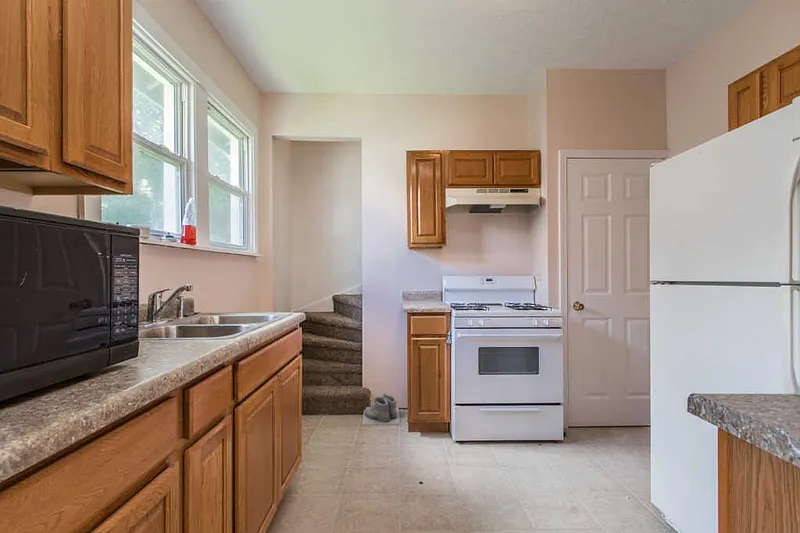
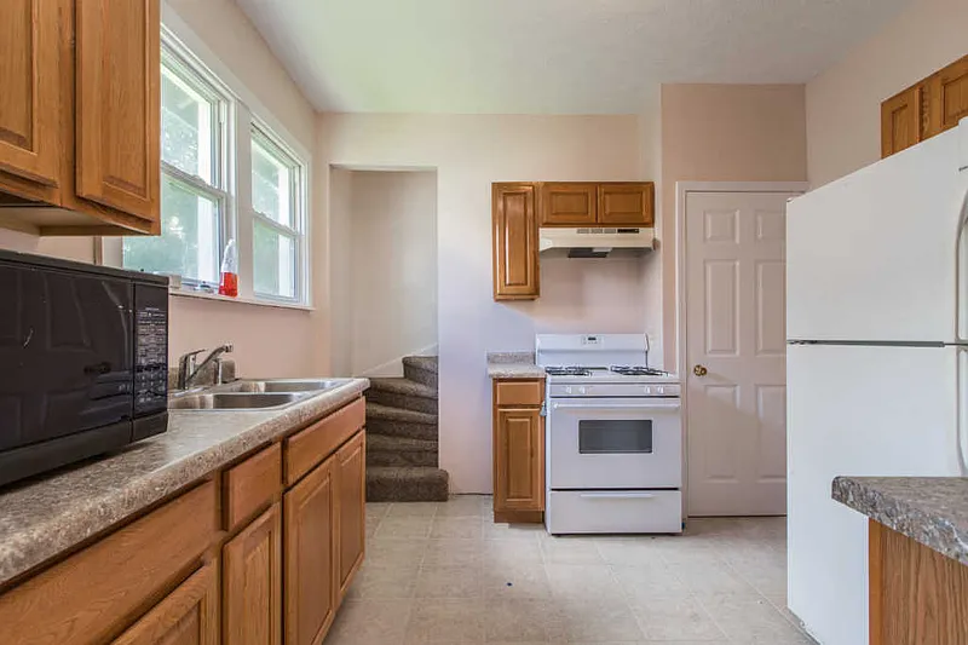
- boots [361,392,401,425]
